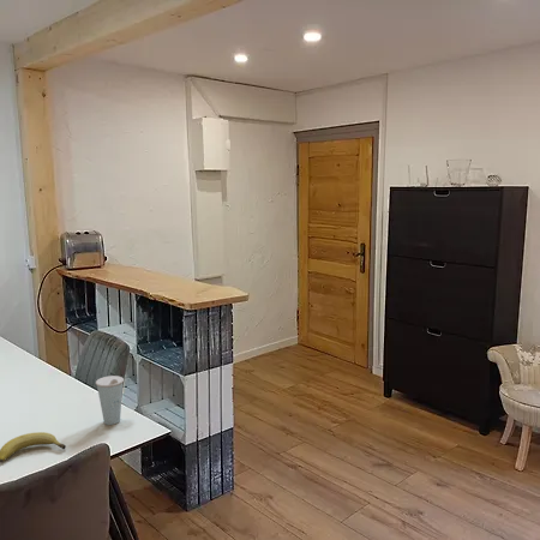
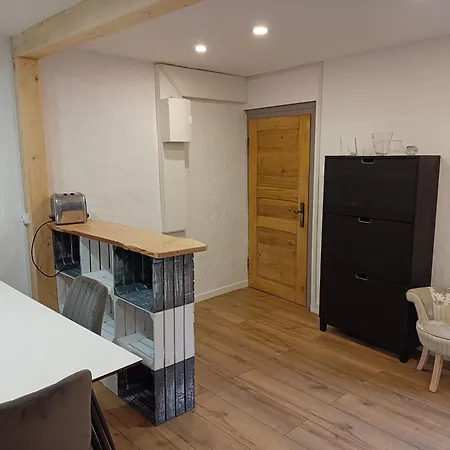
- cup [95,374,125,426]
- fruit [0,431,67,463]
